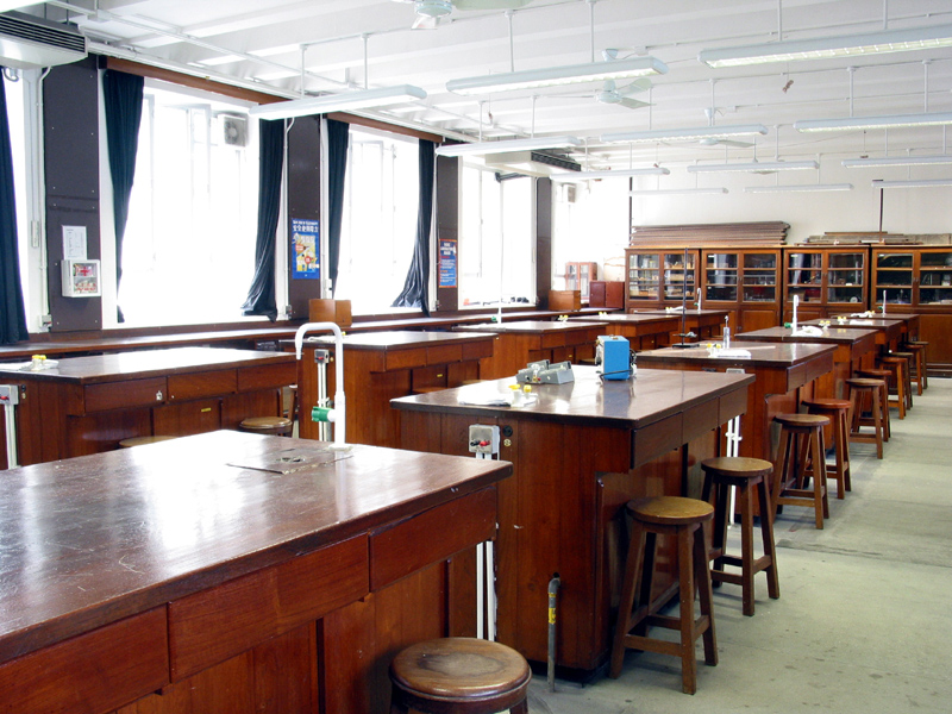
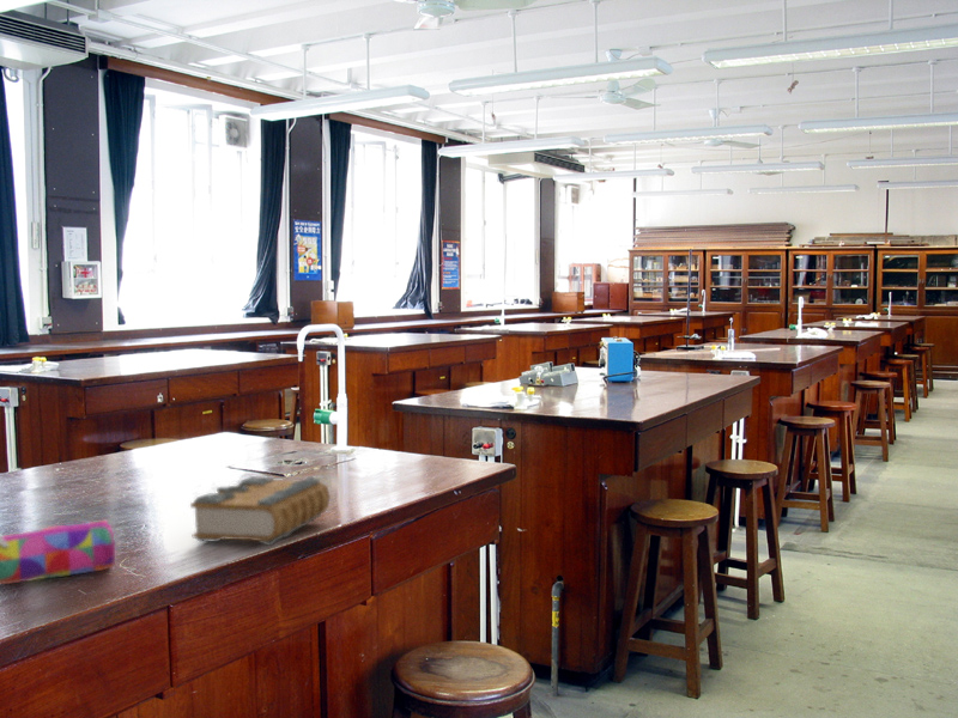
+ pencil case [0,519,116,585]
+ book [189,475,332,547]
